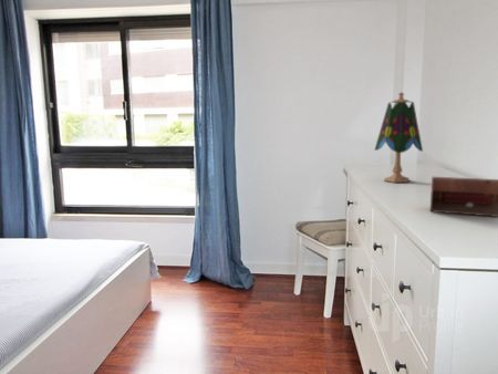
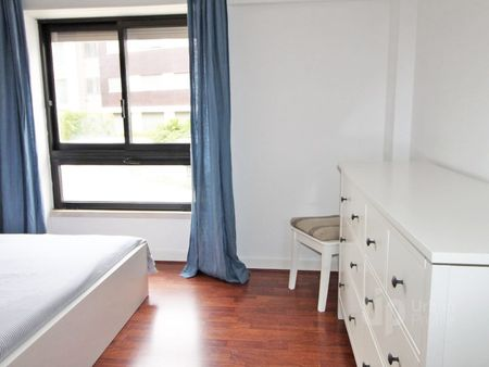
- table lamp [373,91,424,184]
- wooden box [429,176,498,218]
